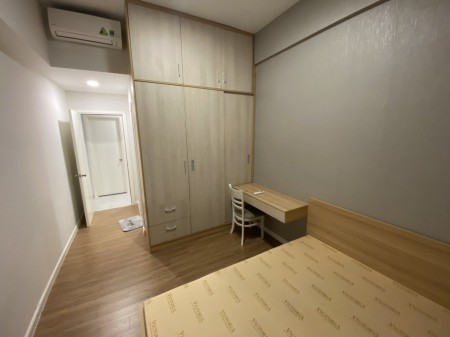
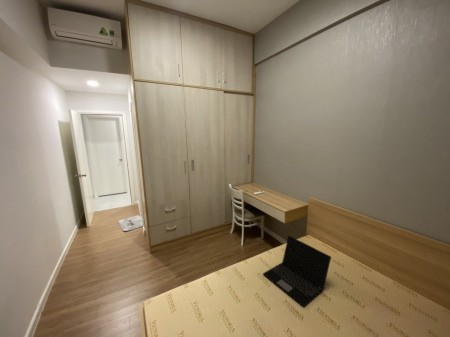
+ laptop [262,234,332,308]
